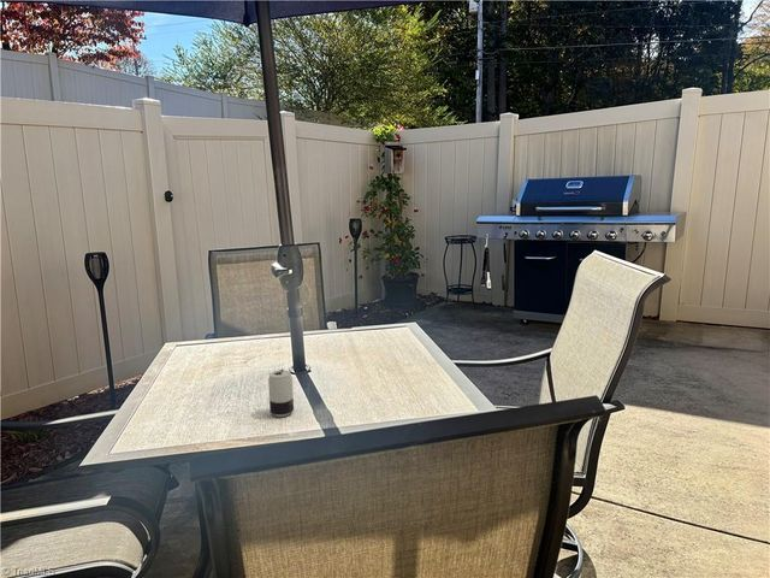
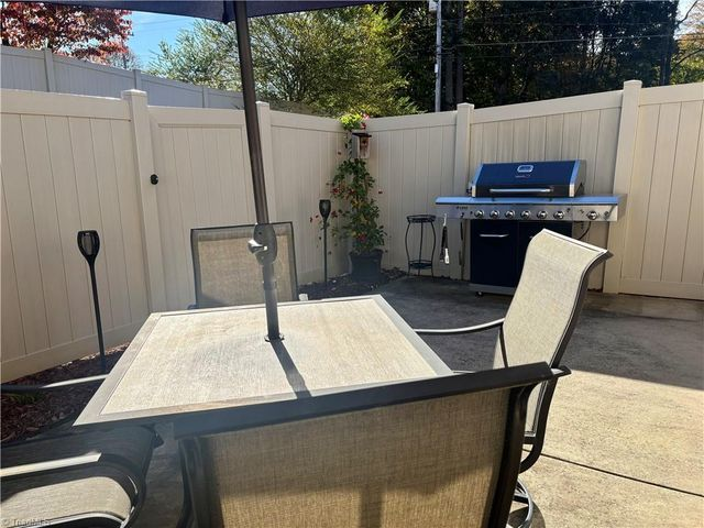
- beverage can [267,368,295,418]
